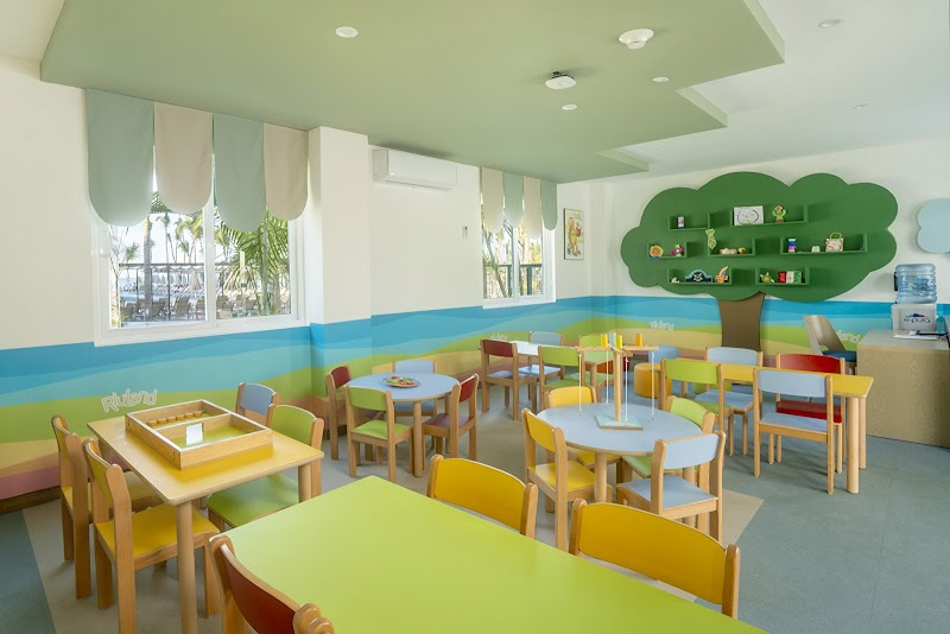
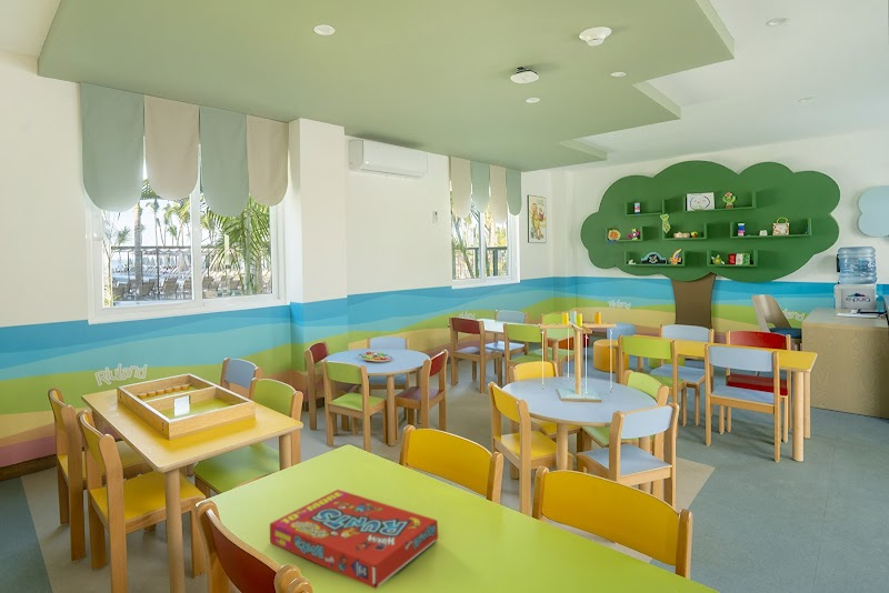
+ snack box [269,489,439,590]
